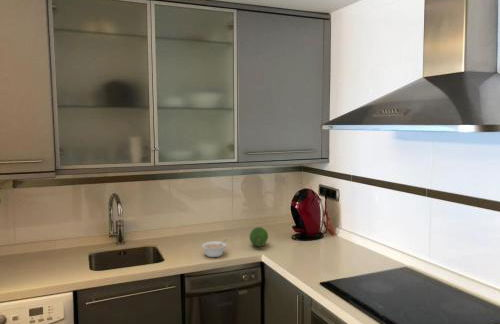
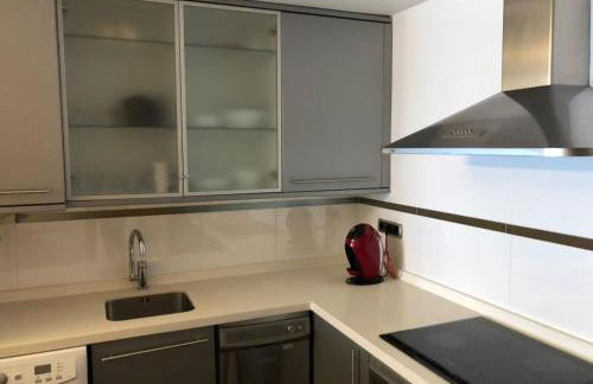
- legume [201,238,228,258]
- fruit [249,226,269,247]
